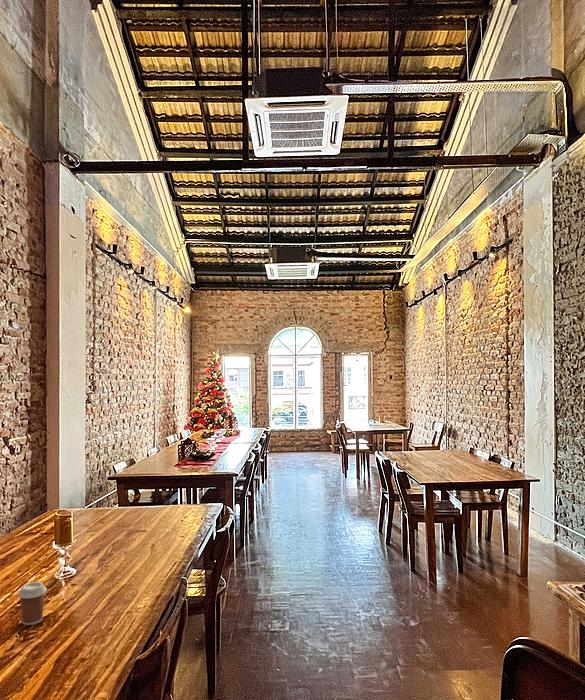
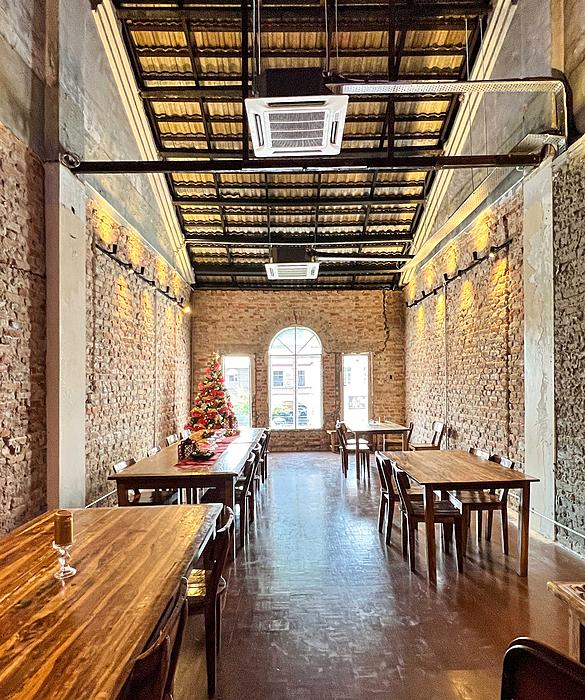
- coffee cup [17,581,48,626]
